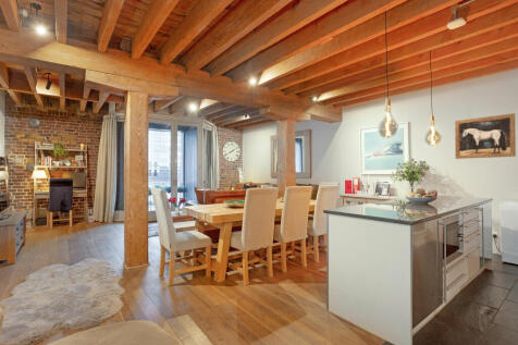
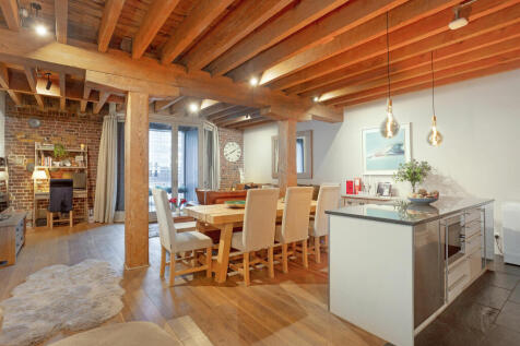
- wall art [454,112,517,160]
